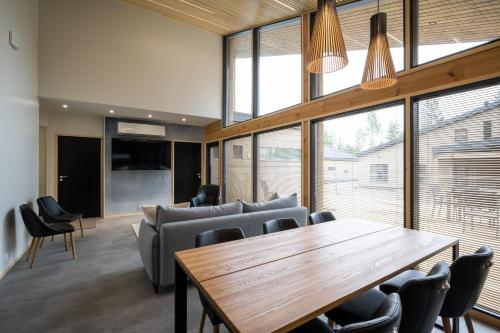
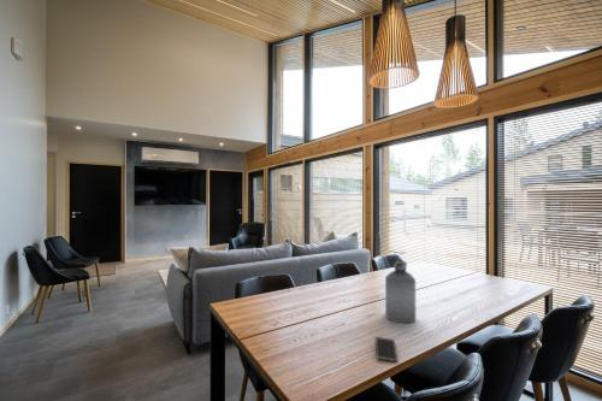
+ bottle [384,258,417,324]
+ smartphone [374,336,400,362]
